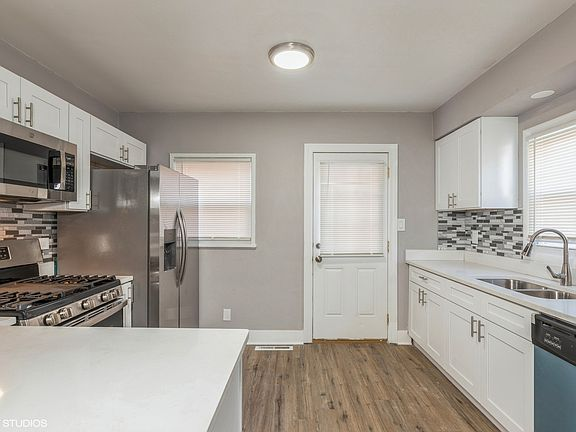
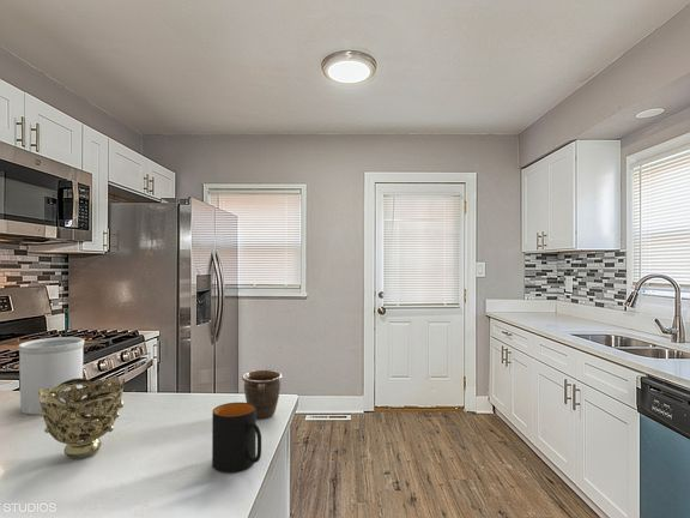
+ utensil holder [17,336,85,416]
+ decorative bowl [38,374,126,459]
+ mug [211,402,262,474]
+ mug [241,369,284,420]
